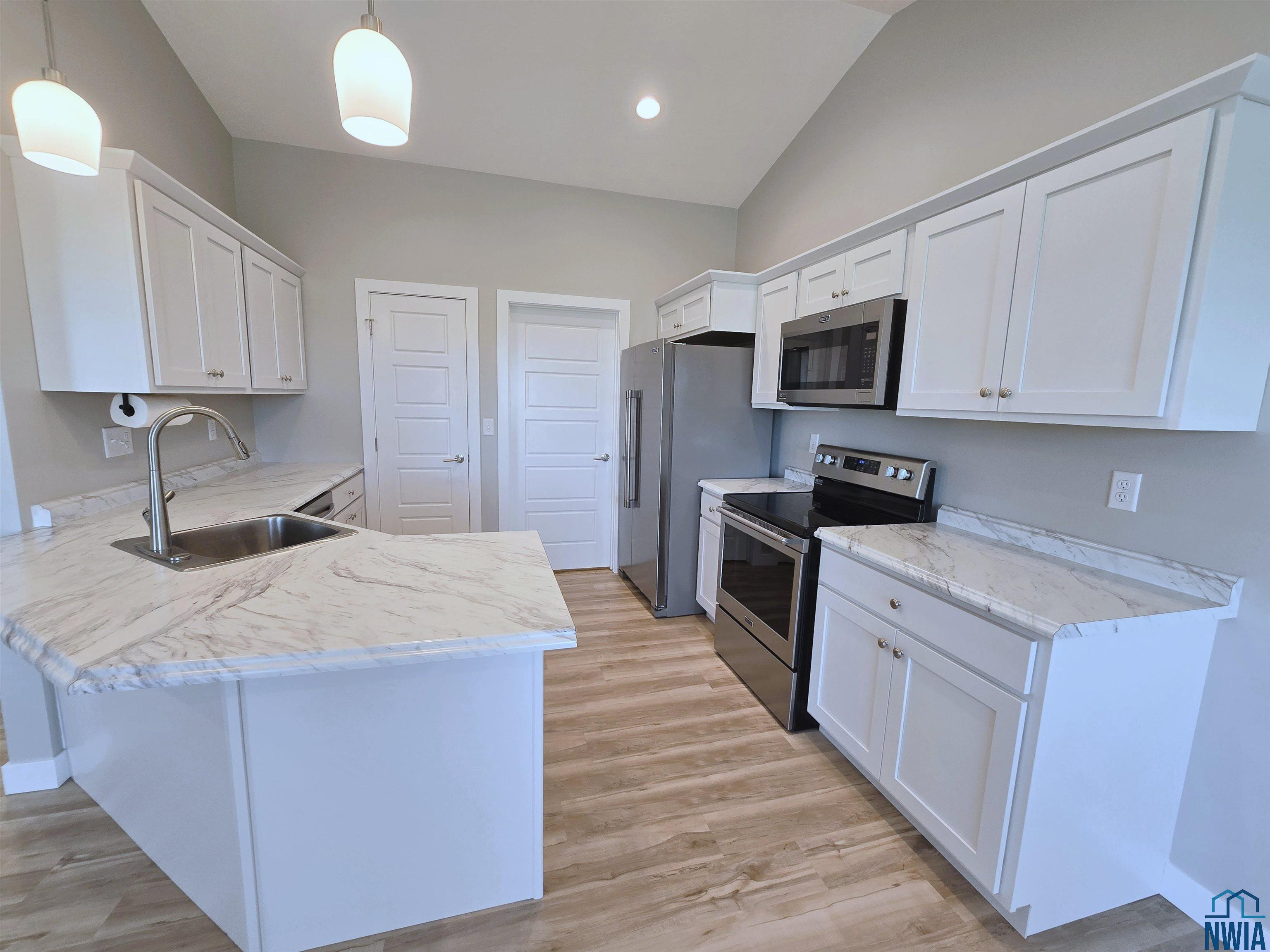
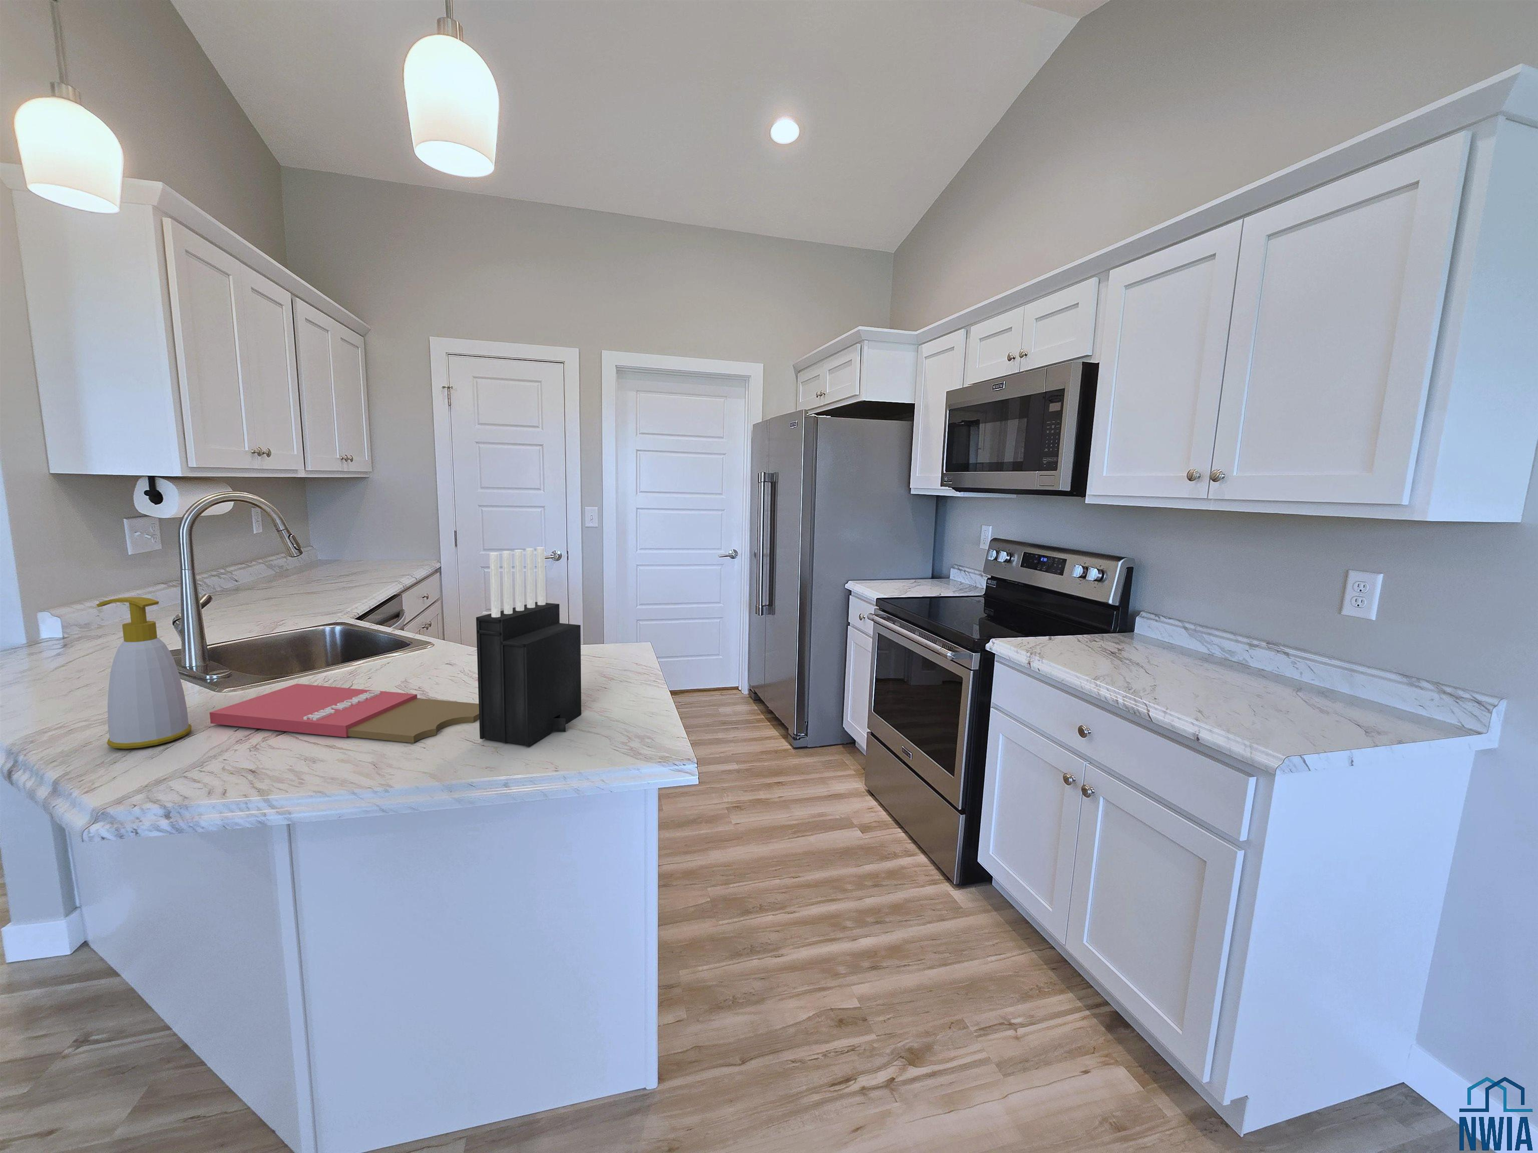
+ cutting board [210,683,480,744]
+ knife block [476,546,581,747]
+ soap bottle [96,597,191,750]
